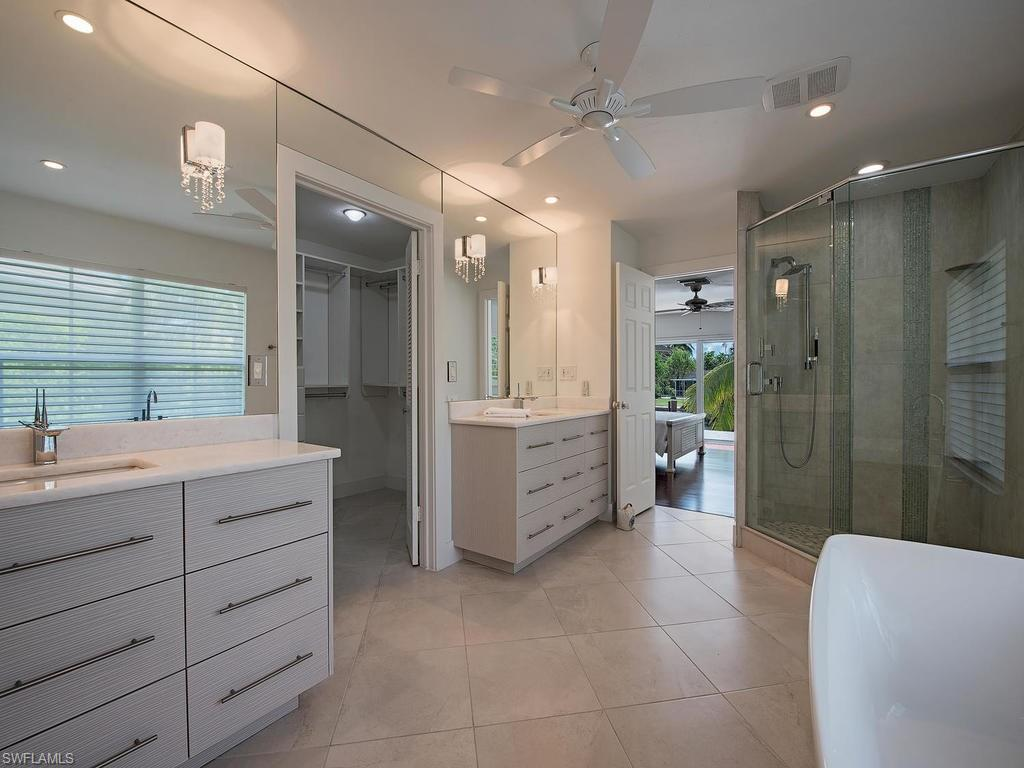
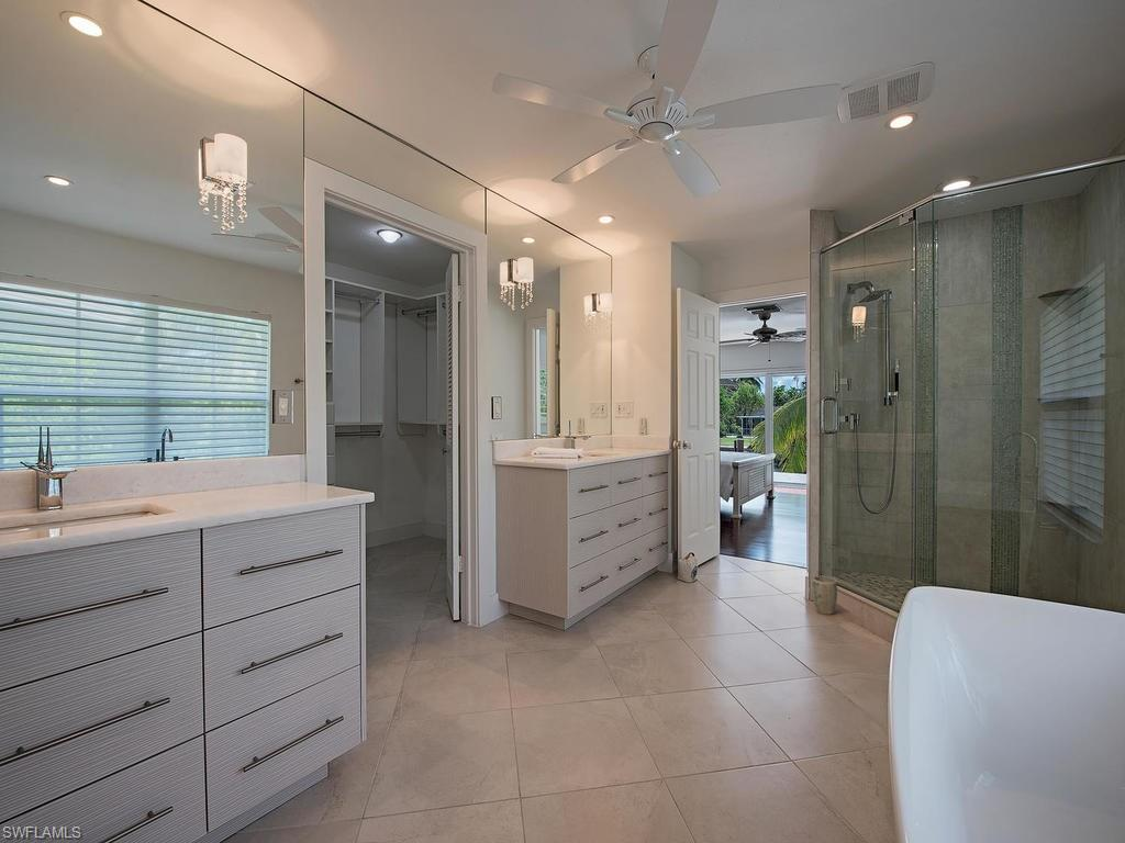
+ plant pot [812,575,838,616]
